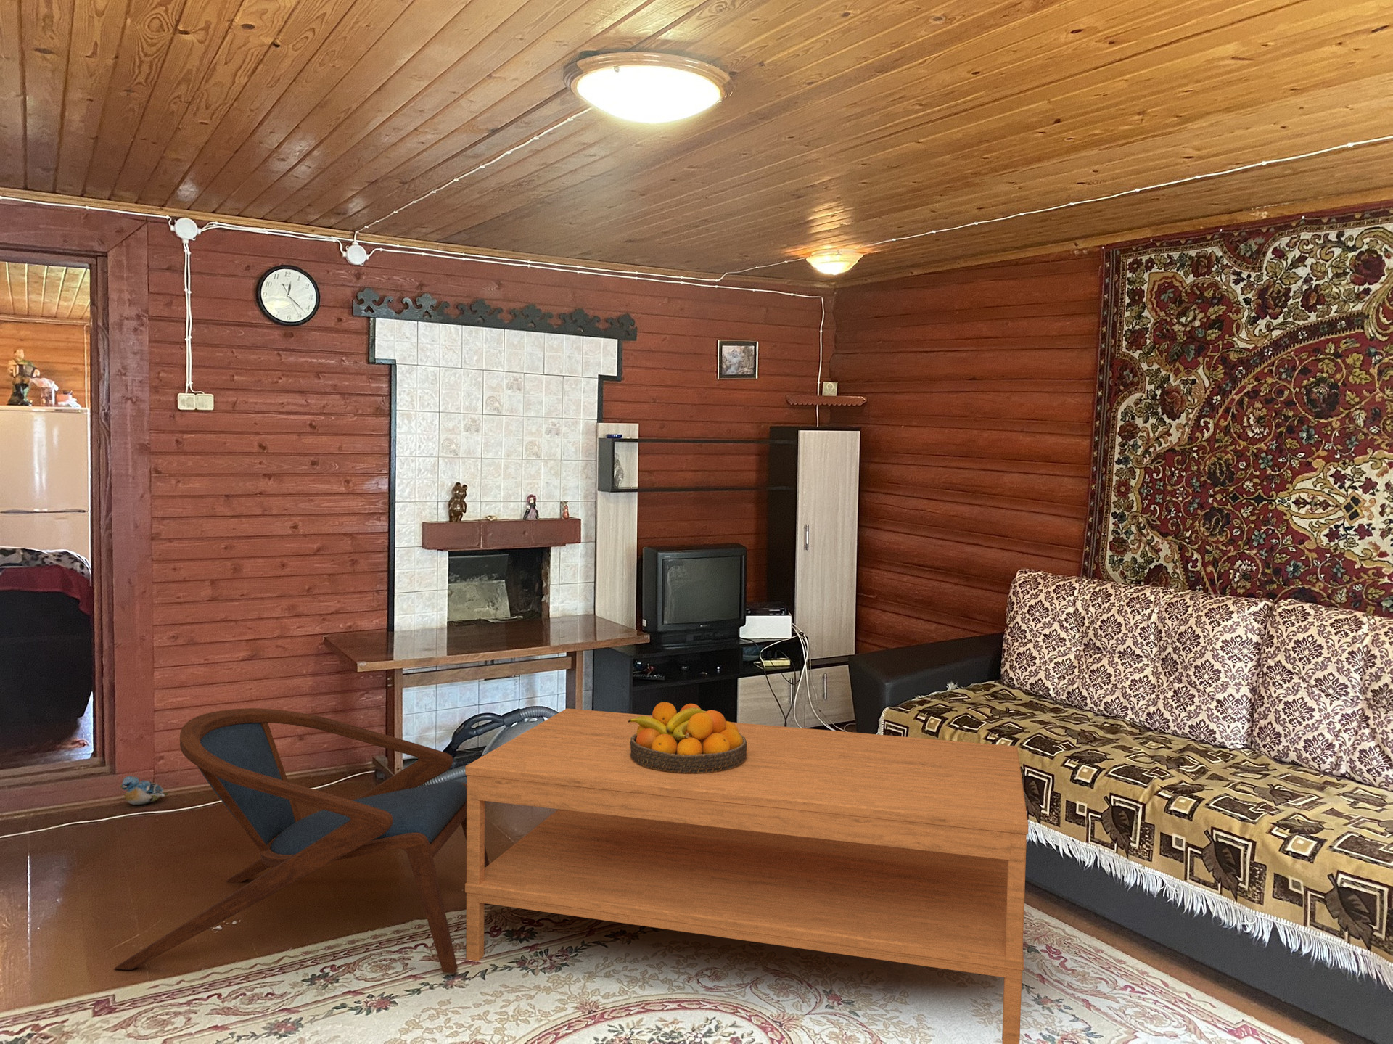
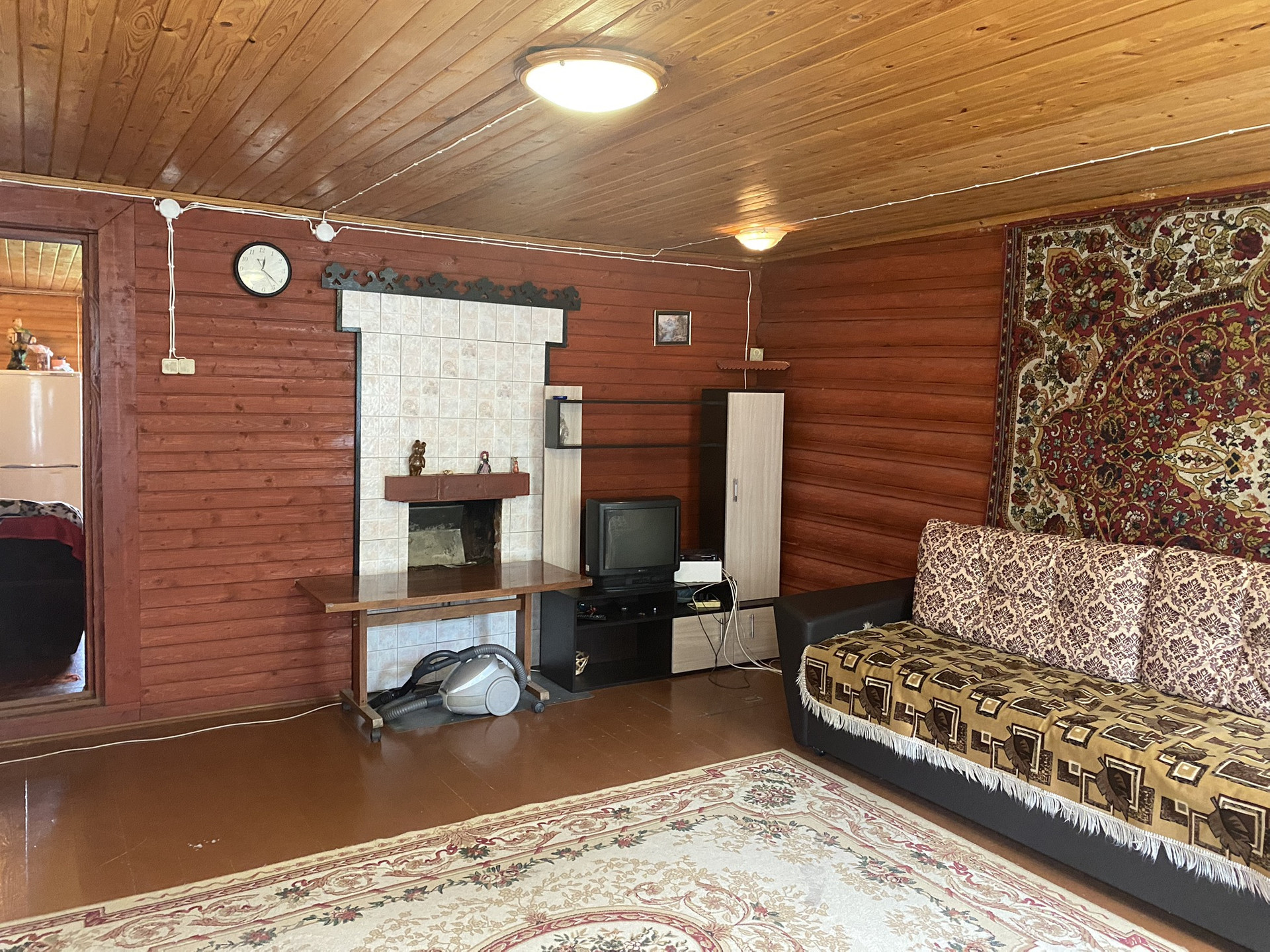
- fruit bowl [628,702,747,773]
- plush toy [120,775,169,805]
- coffee table [464,708,1029,1044]
- armchair [113,707,489,974]
